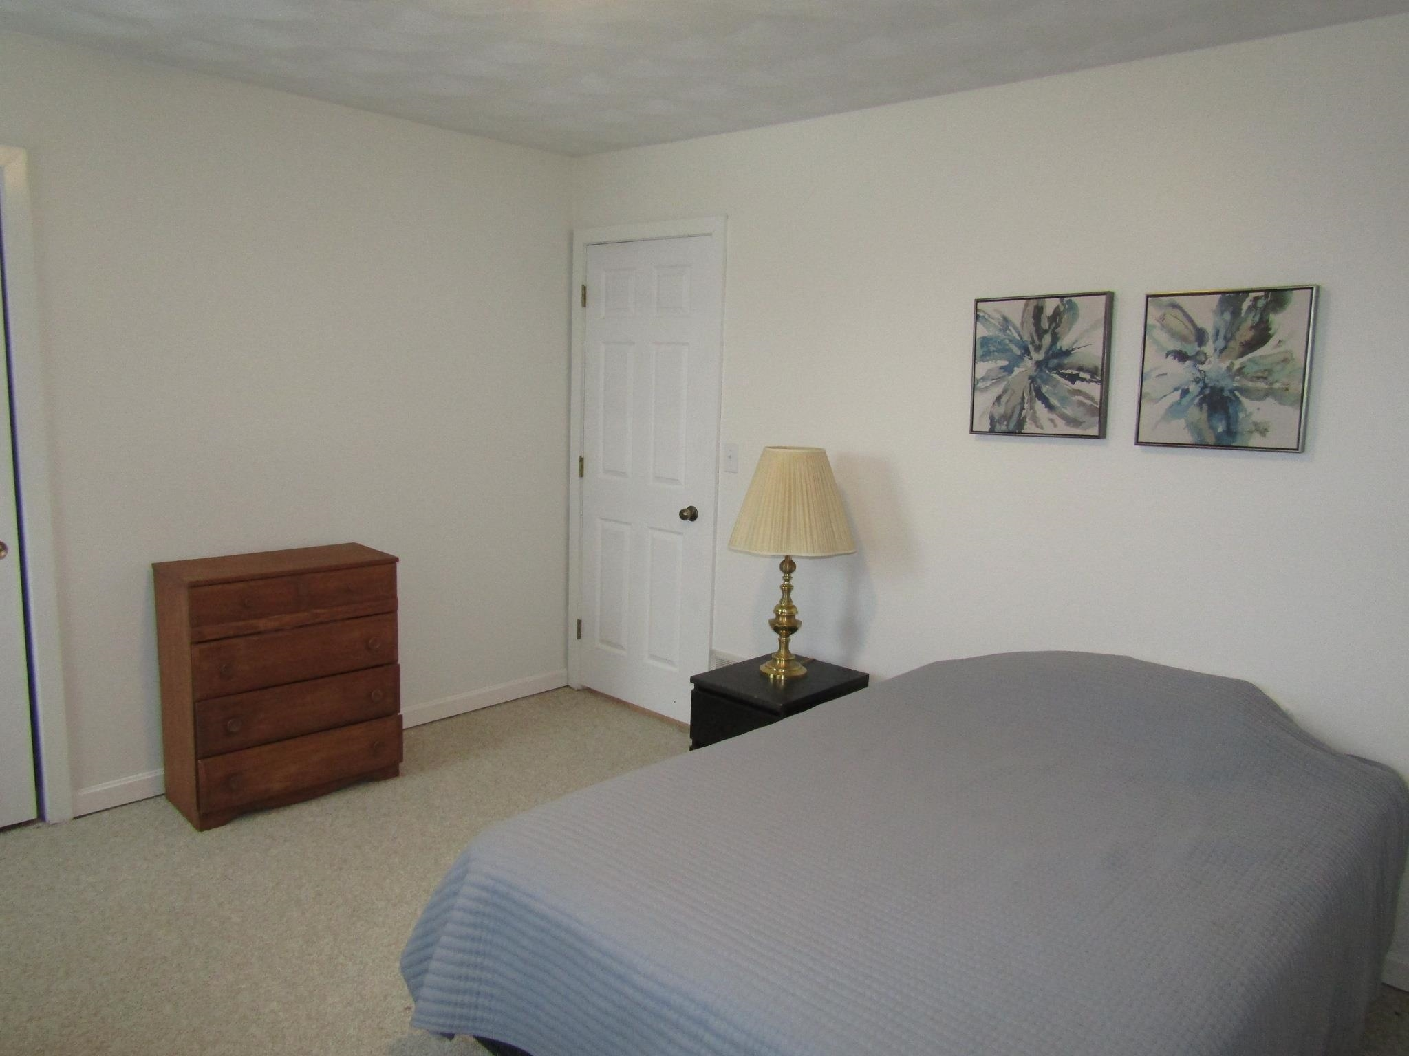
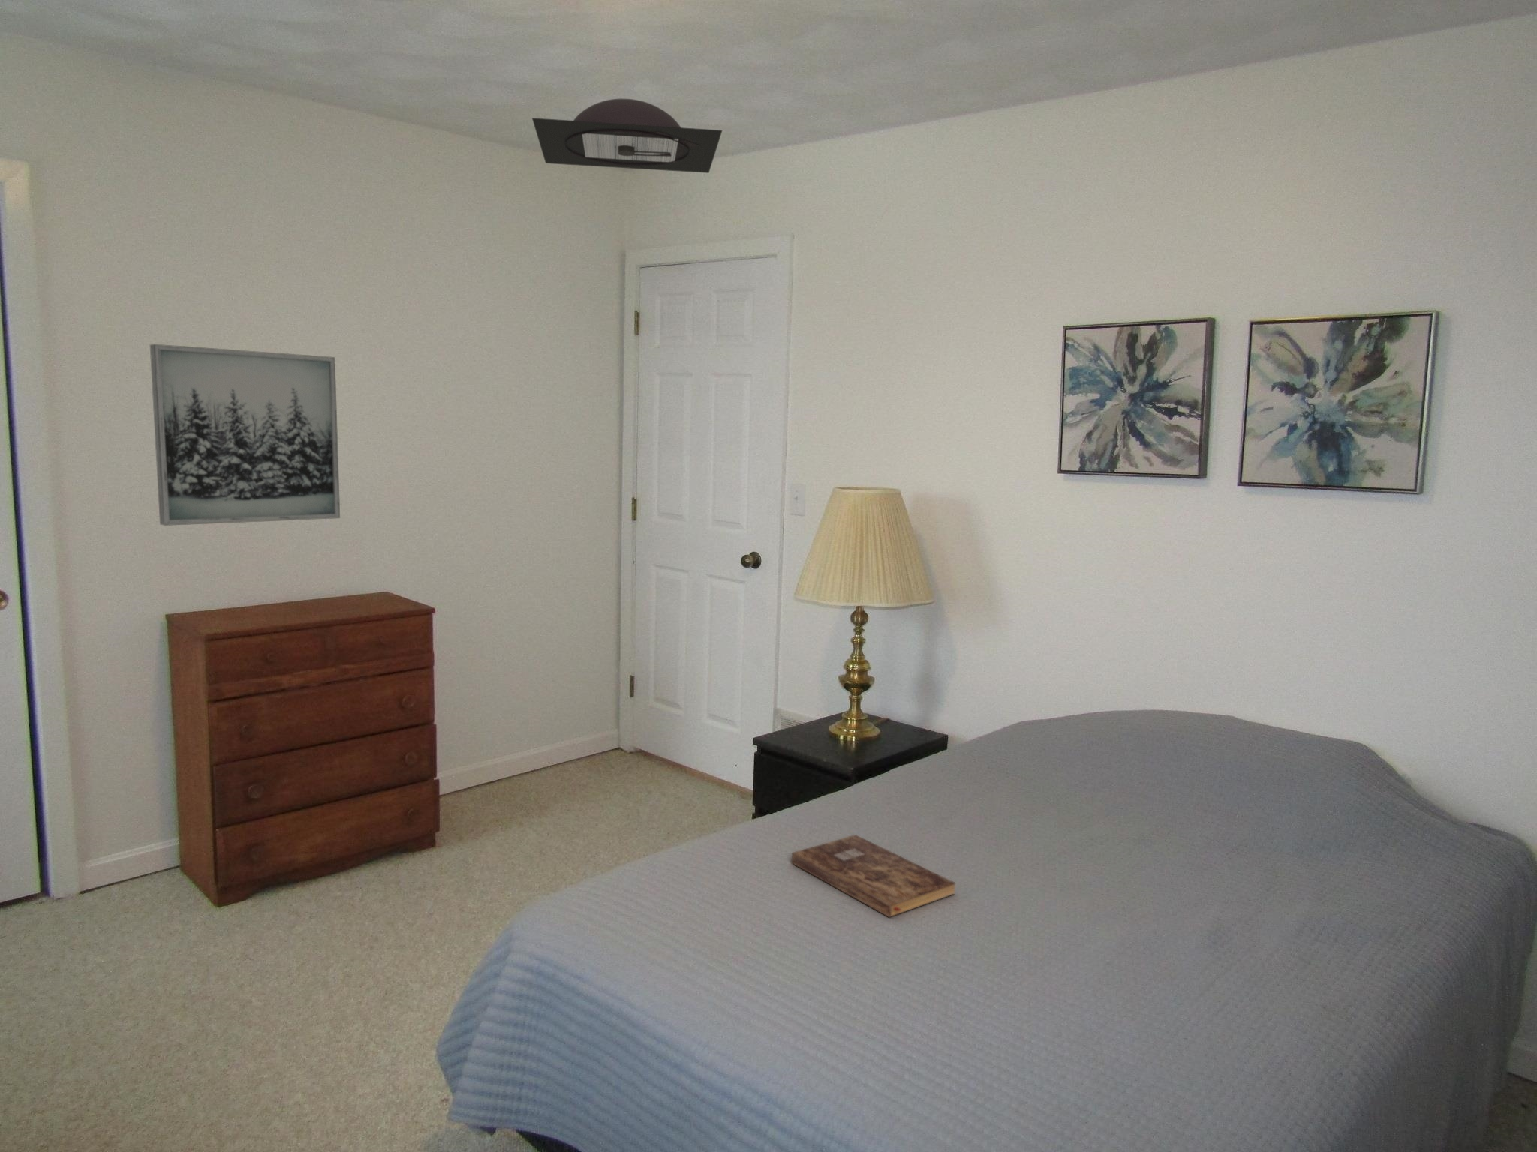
+ ceiling light [531,98,723,174]
+ bible [791,834,956,918]
+ wall art [149,344,341,526]
